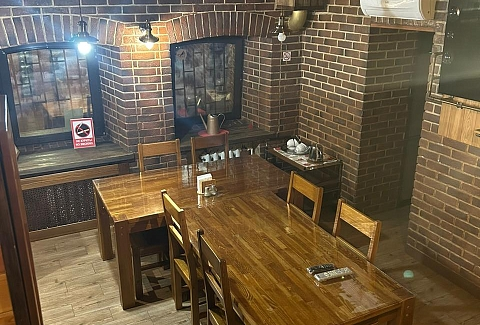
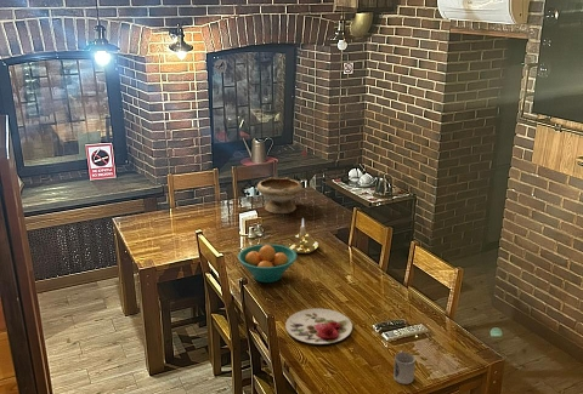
+ candle holder [283,217,319,255]
+ cup [392,349,417,386]
+ fruit bowl [237,242,299,284]
+ plate [284,308,353,346]
+ bowl [256,176,304,215]
